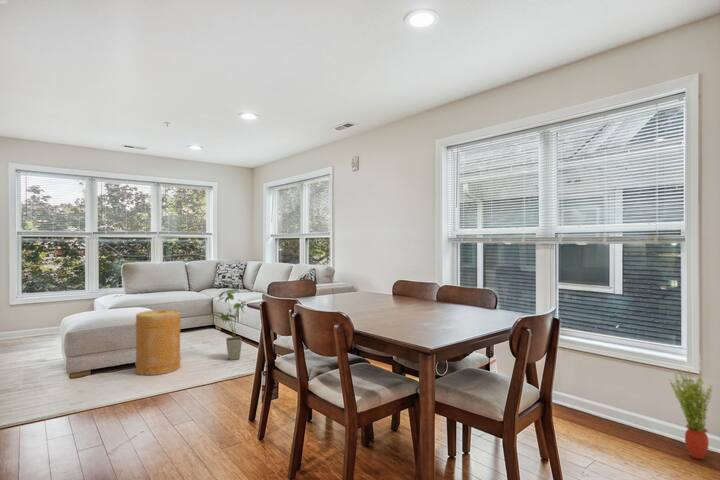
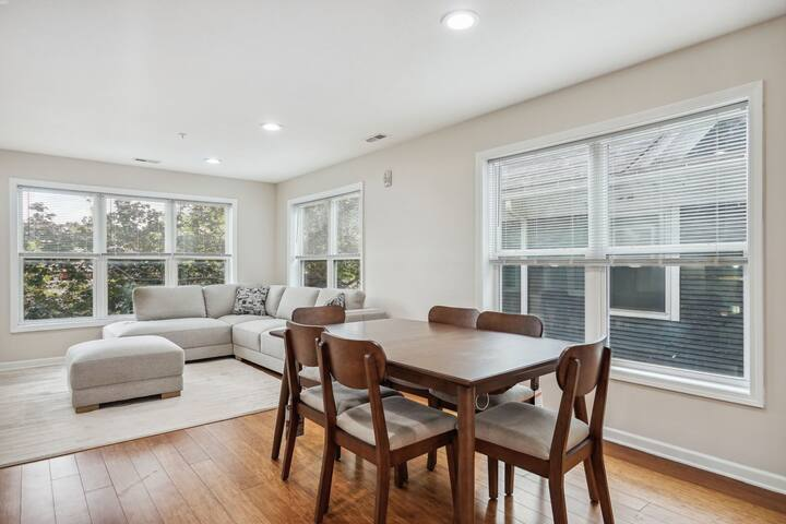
- basket [134,309,182,376]
- house plant [209,288,247,361]
- potted plant [668,368,714,460]
